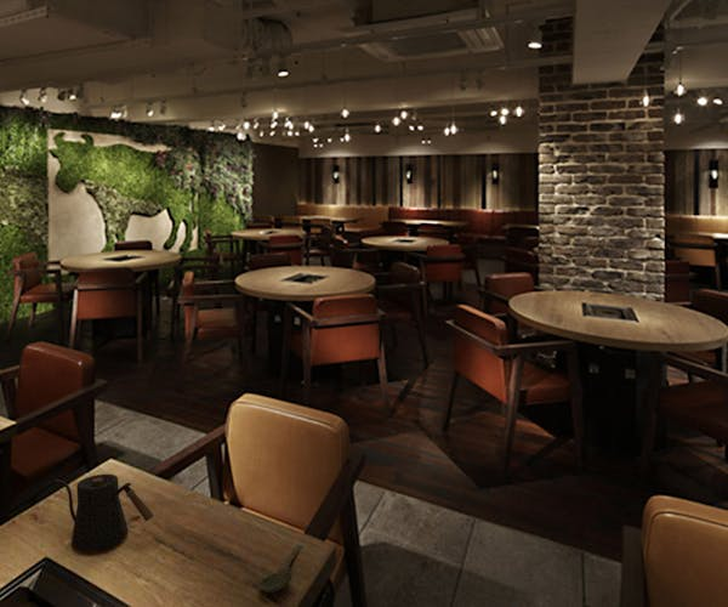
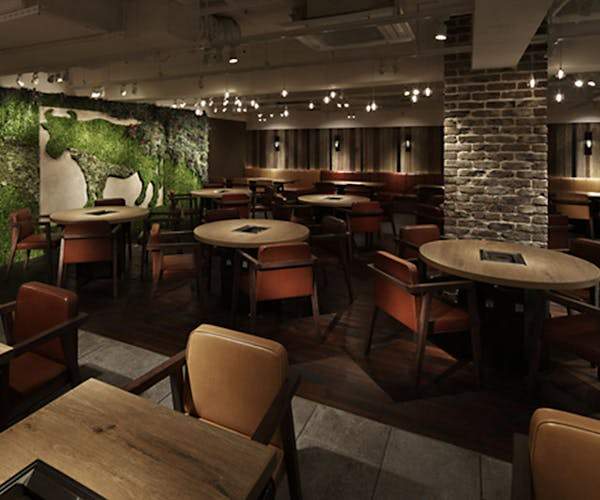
- kettle [53,473,154,552]
- spoon [257,545,305,594]
